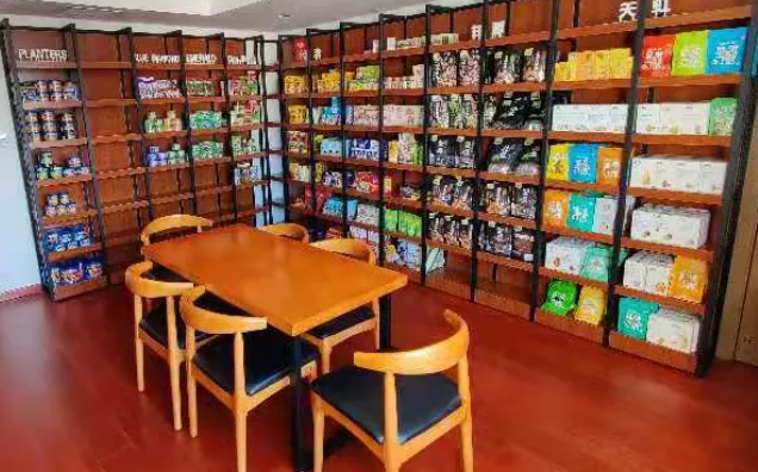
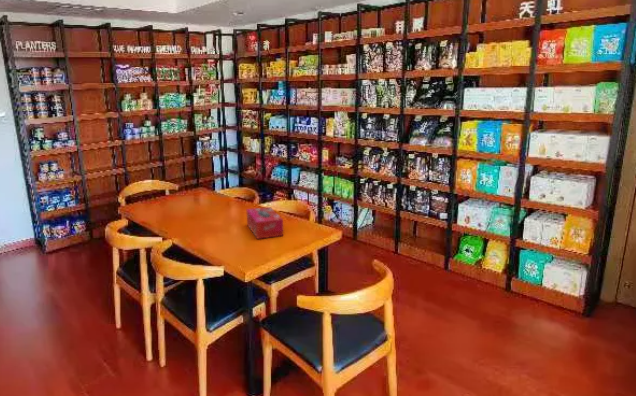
+ tissue box [246,206,284,240]
